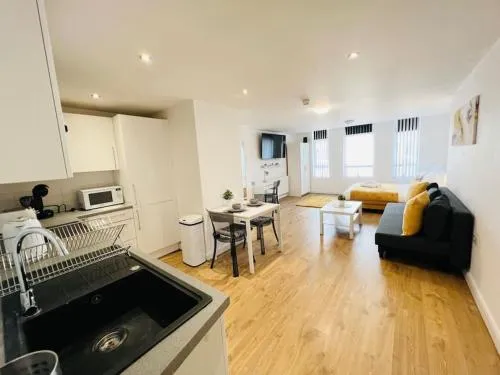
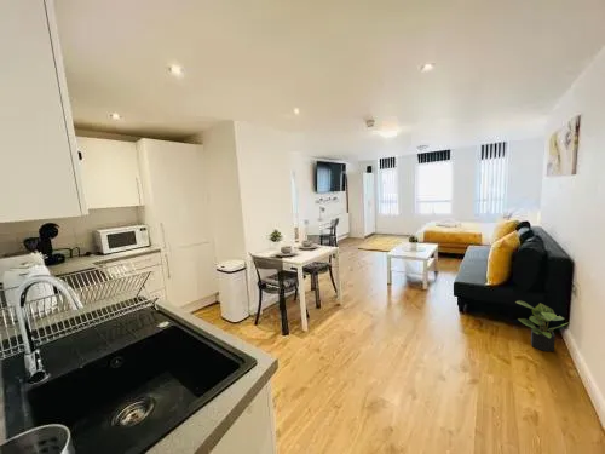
+ potted plant [514,299,567,352]
